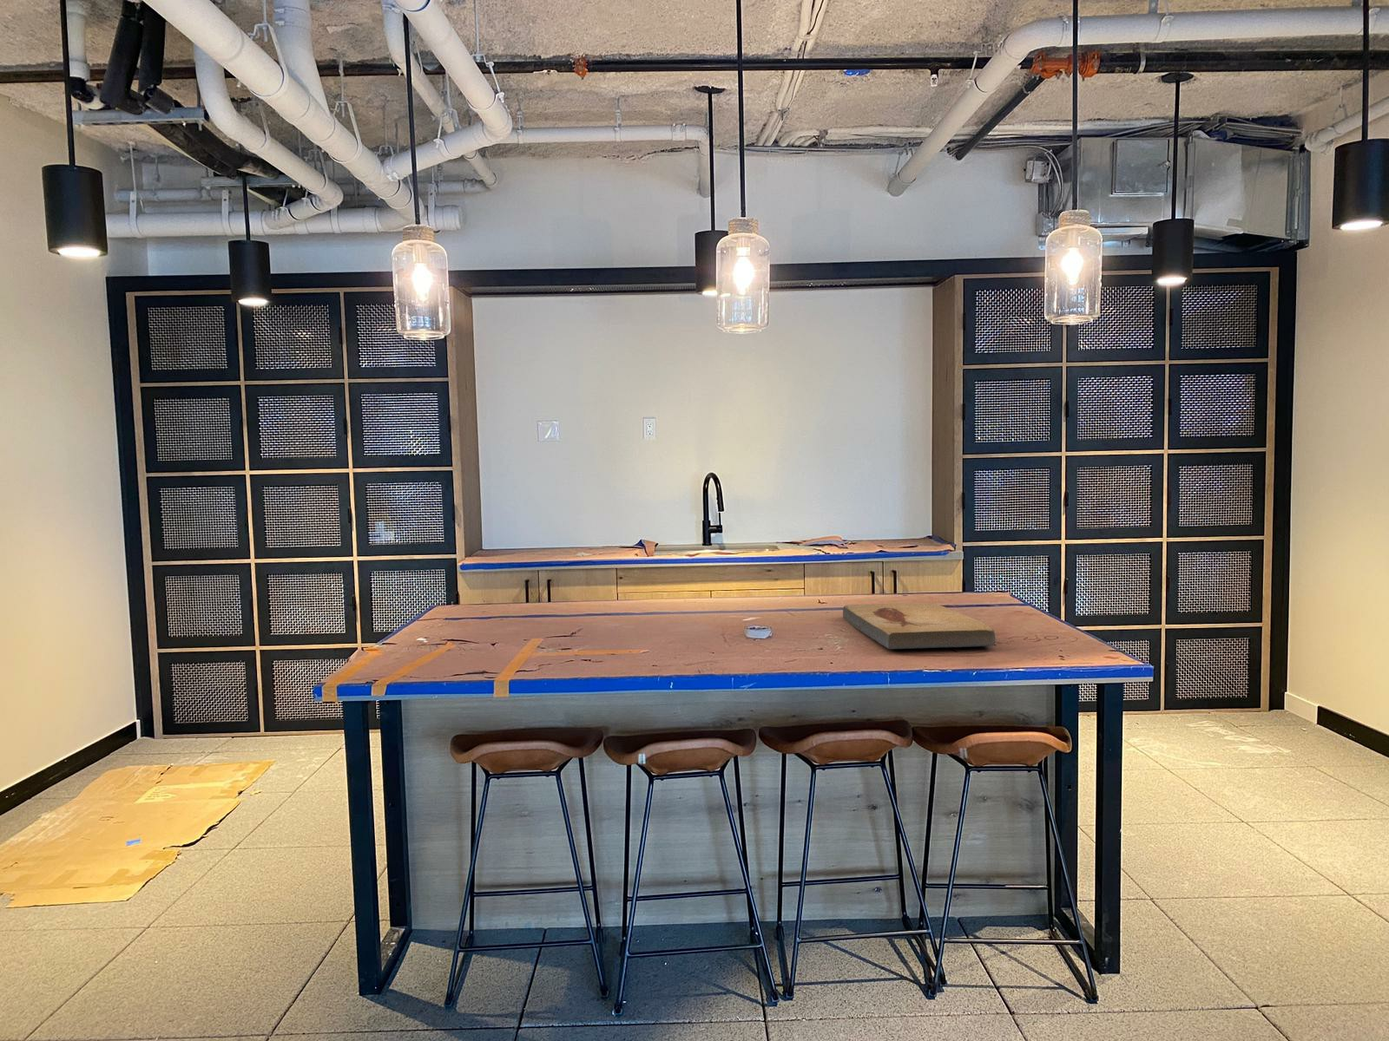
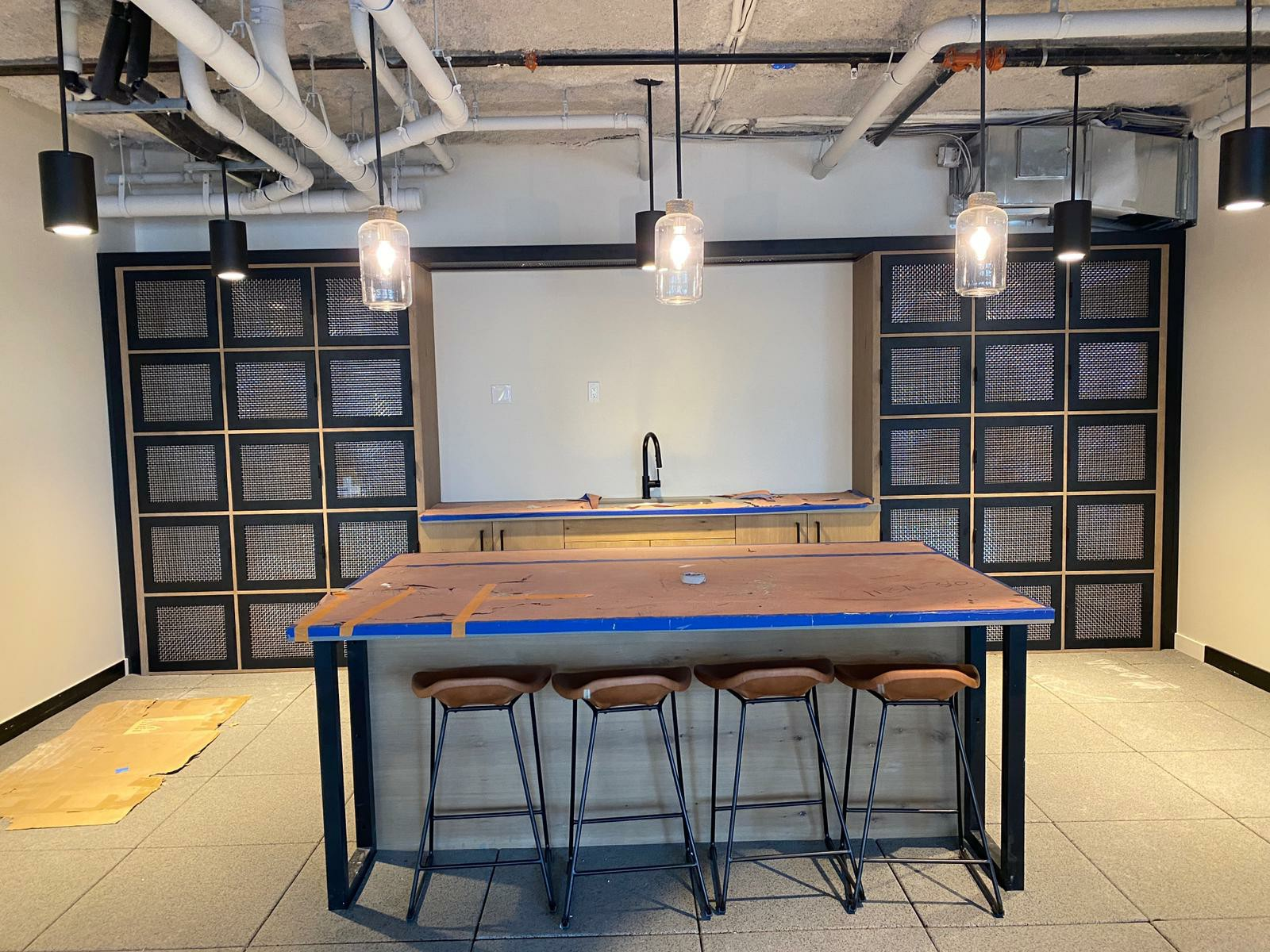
- fish fossil [842,601,995,650]
